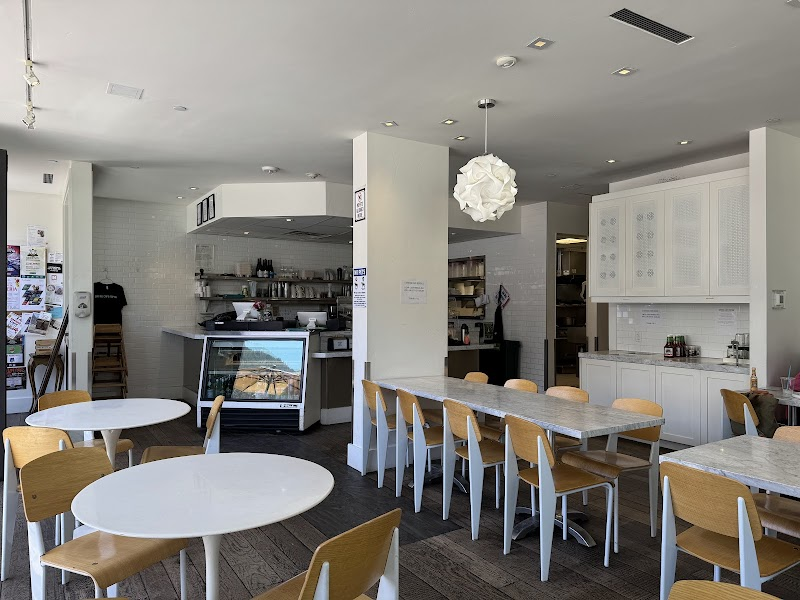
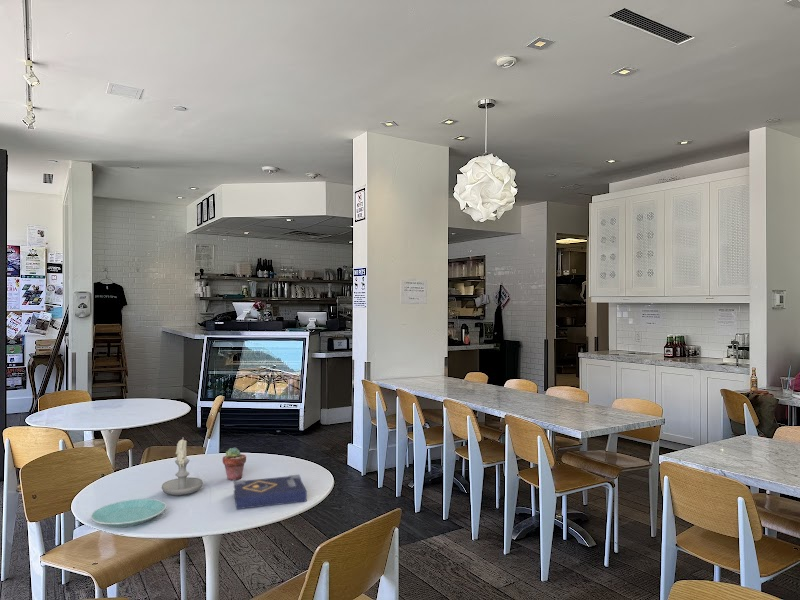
+ book [232,474,308,510]
+ potted succulent [222,447,247,481]
+ candle [161,438,204,496]
+ plate [90,498,167,528]
